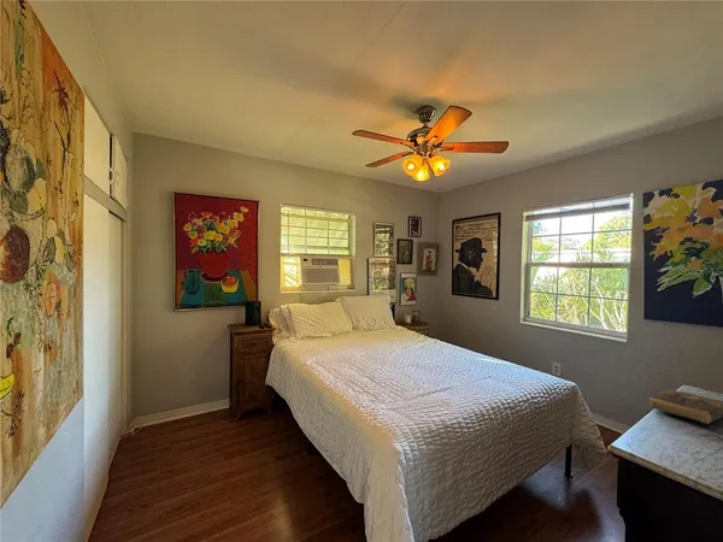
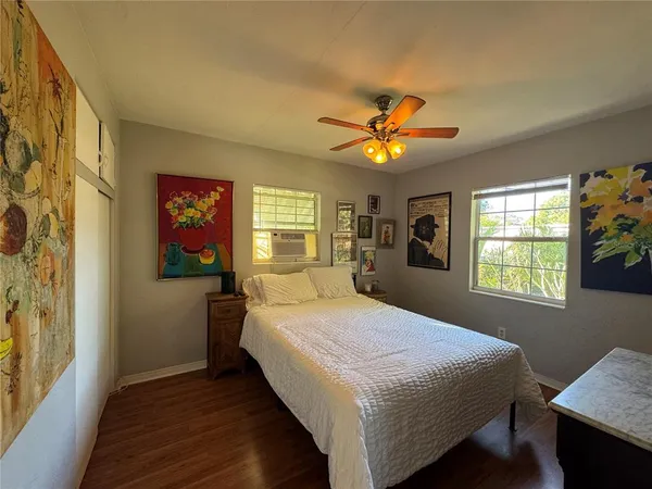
- book [648,388,723,425]
